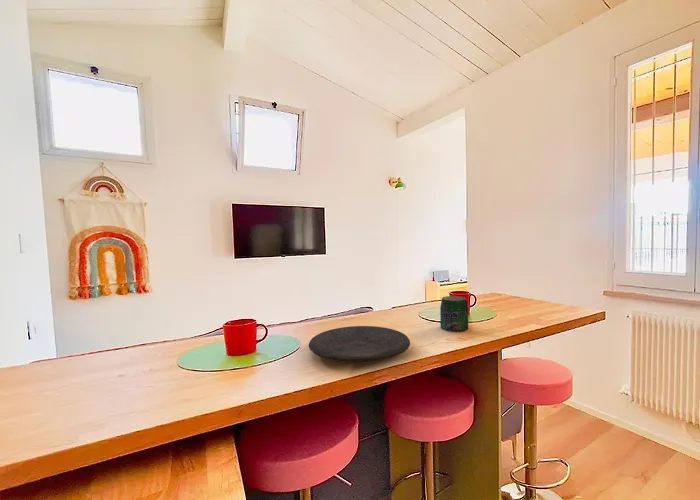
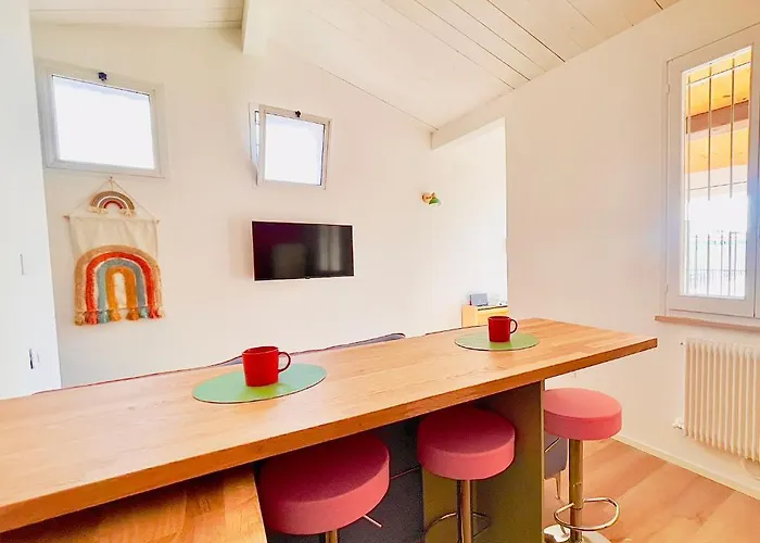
- jar [439,295,470,333]
- plate [308,325,411,363]
